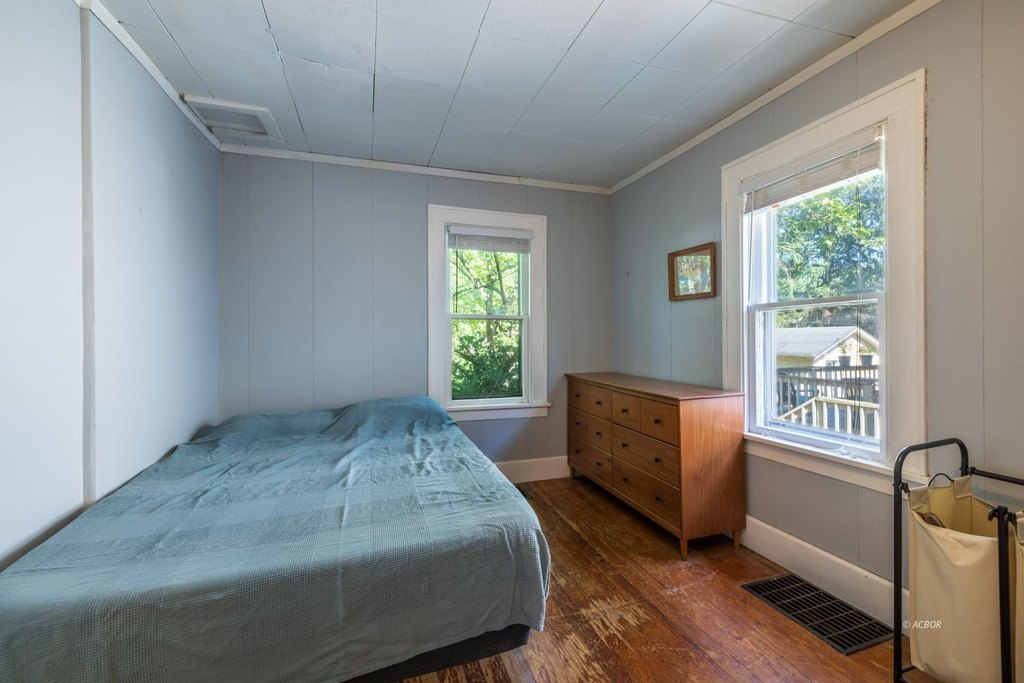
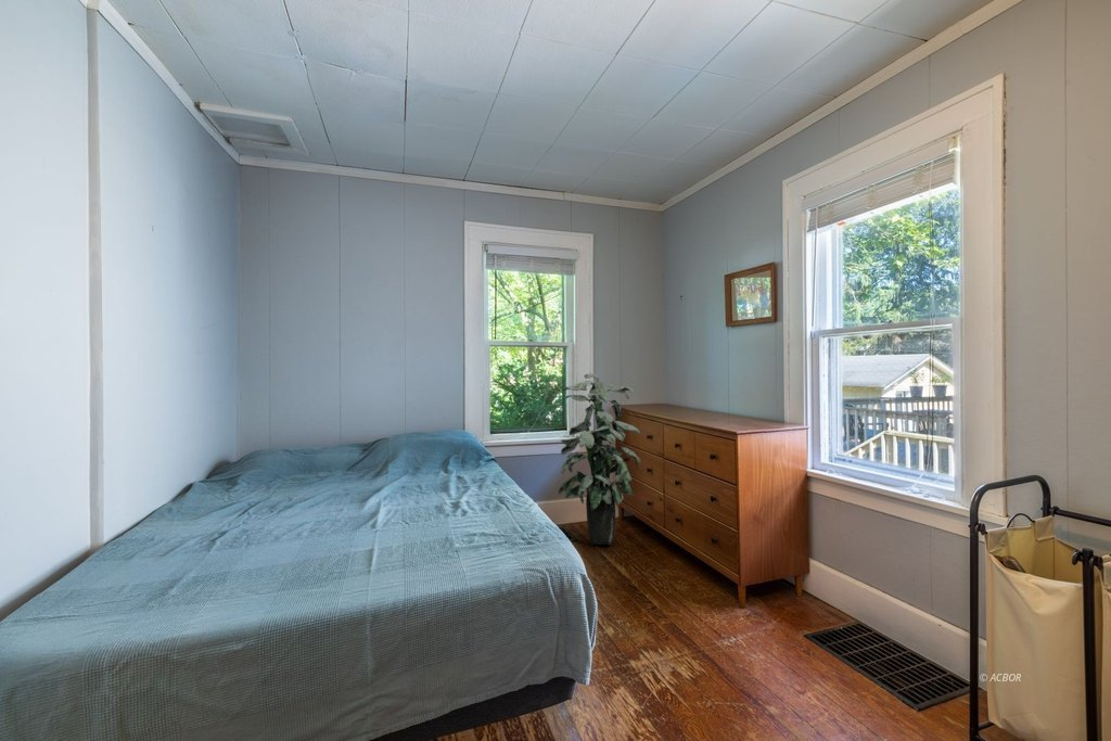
+ indoor plant [558,372,641,546]
